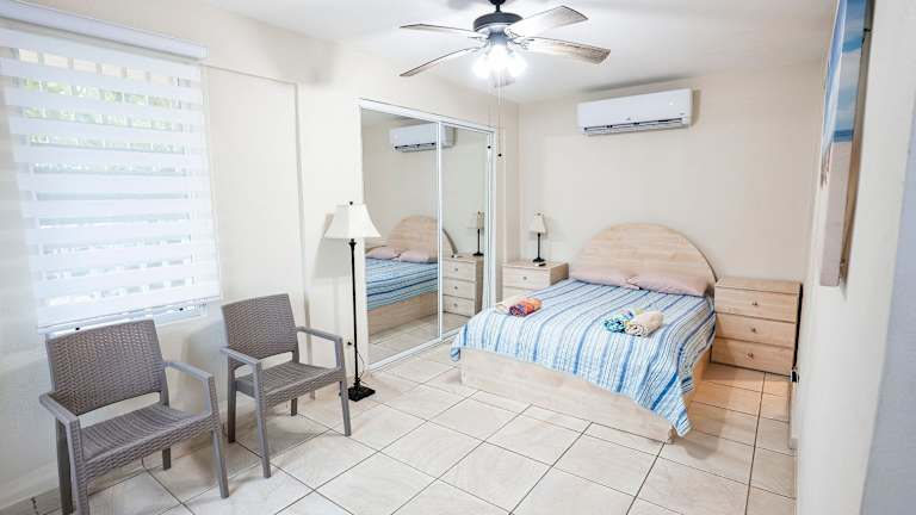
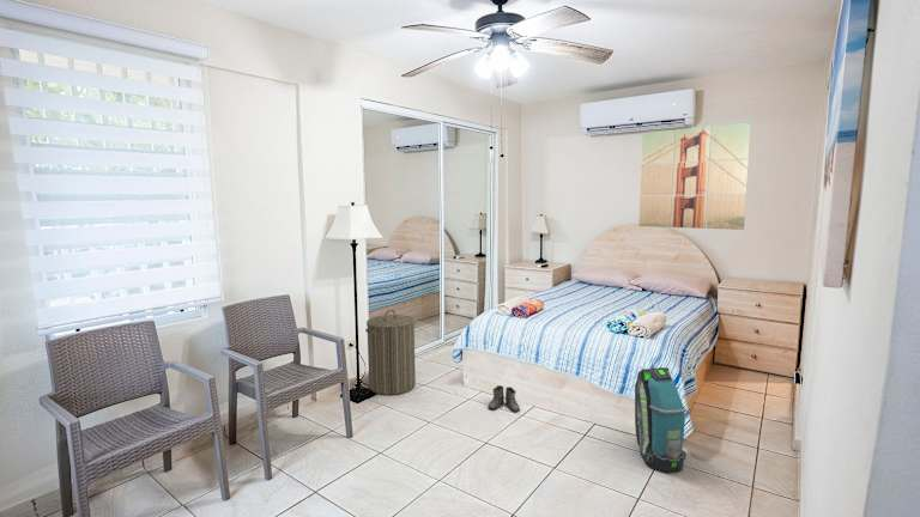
+ wall art [637,122,752,231]
+ boots [488,384,521,413]
+ backpack [634,366,688,474]
+ laundry hamper [364,309,417,396]
